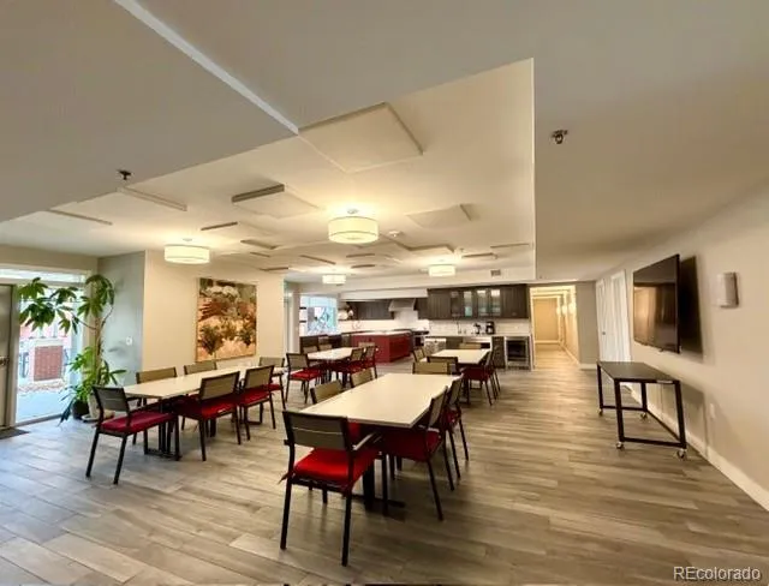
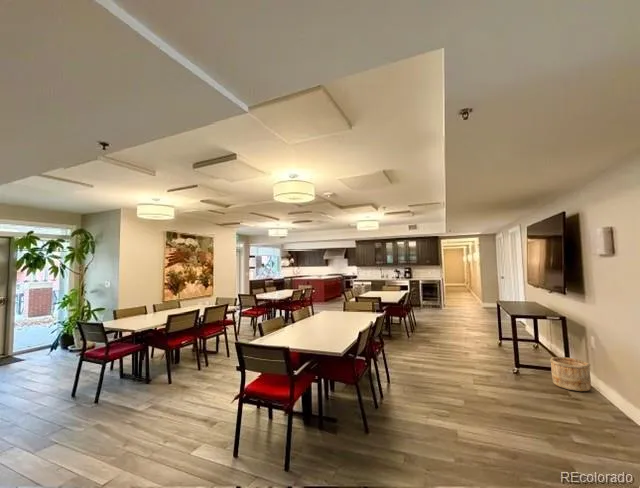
+ wooden bucket [549,356,592,392]
